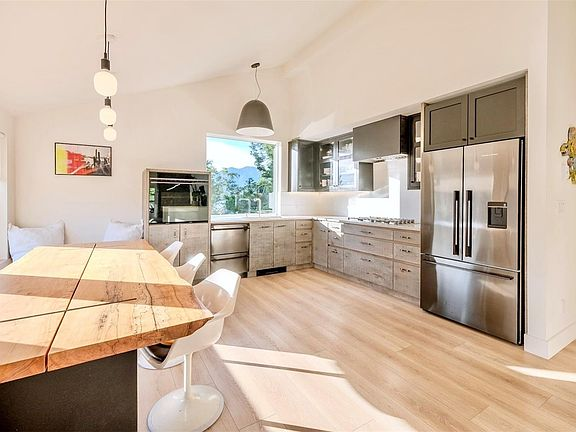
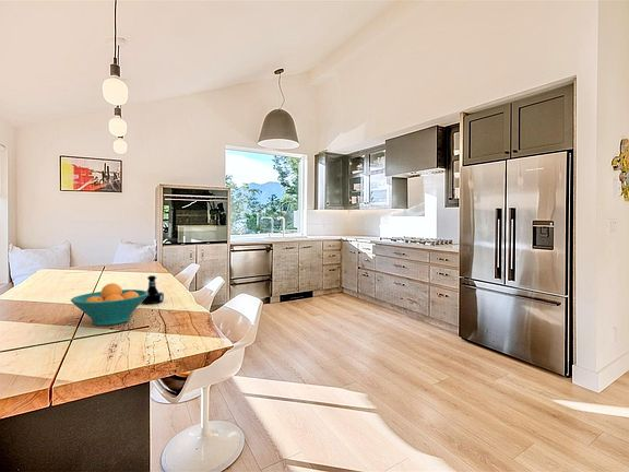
+ fruit bowl [70,282,149,327]
+ tequila bottle [141,274,165,305]
